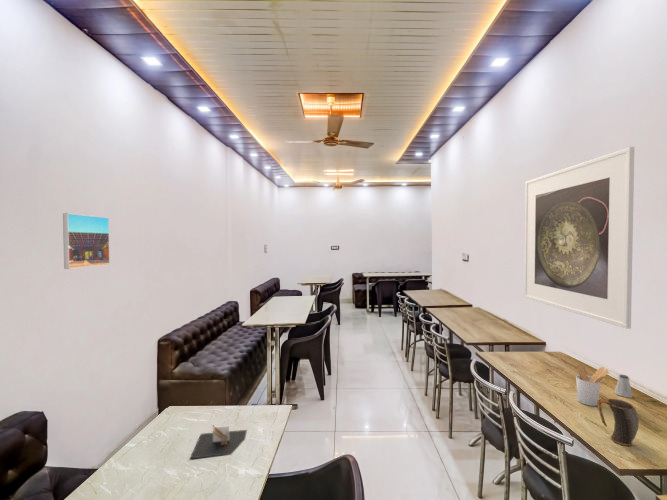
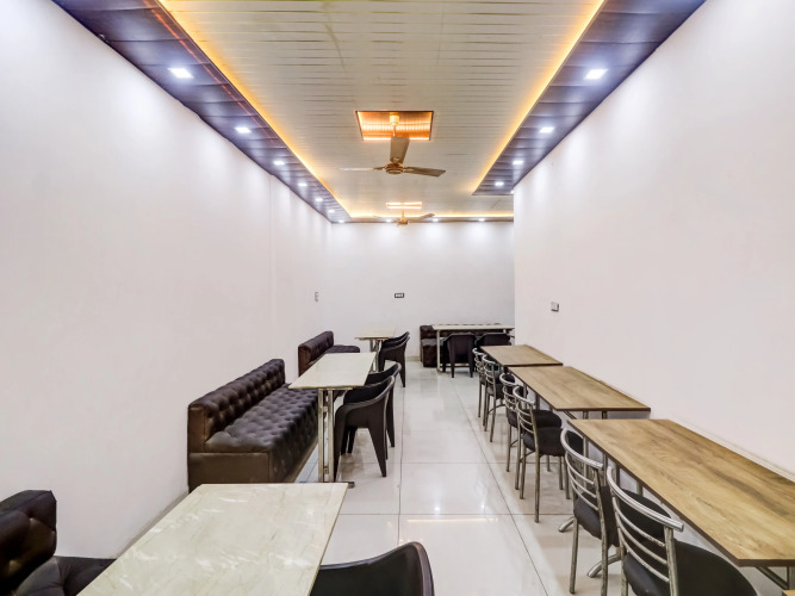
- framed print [62,212,111,270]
- utensil holder [575,362,610,407]
- saltshaker [614,374,634,399]
- napkin holder [189,425,248,460]
- mug [597,398,640,447]
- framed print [523,146,635,330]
